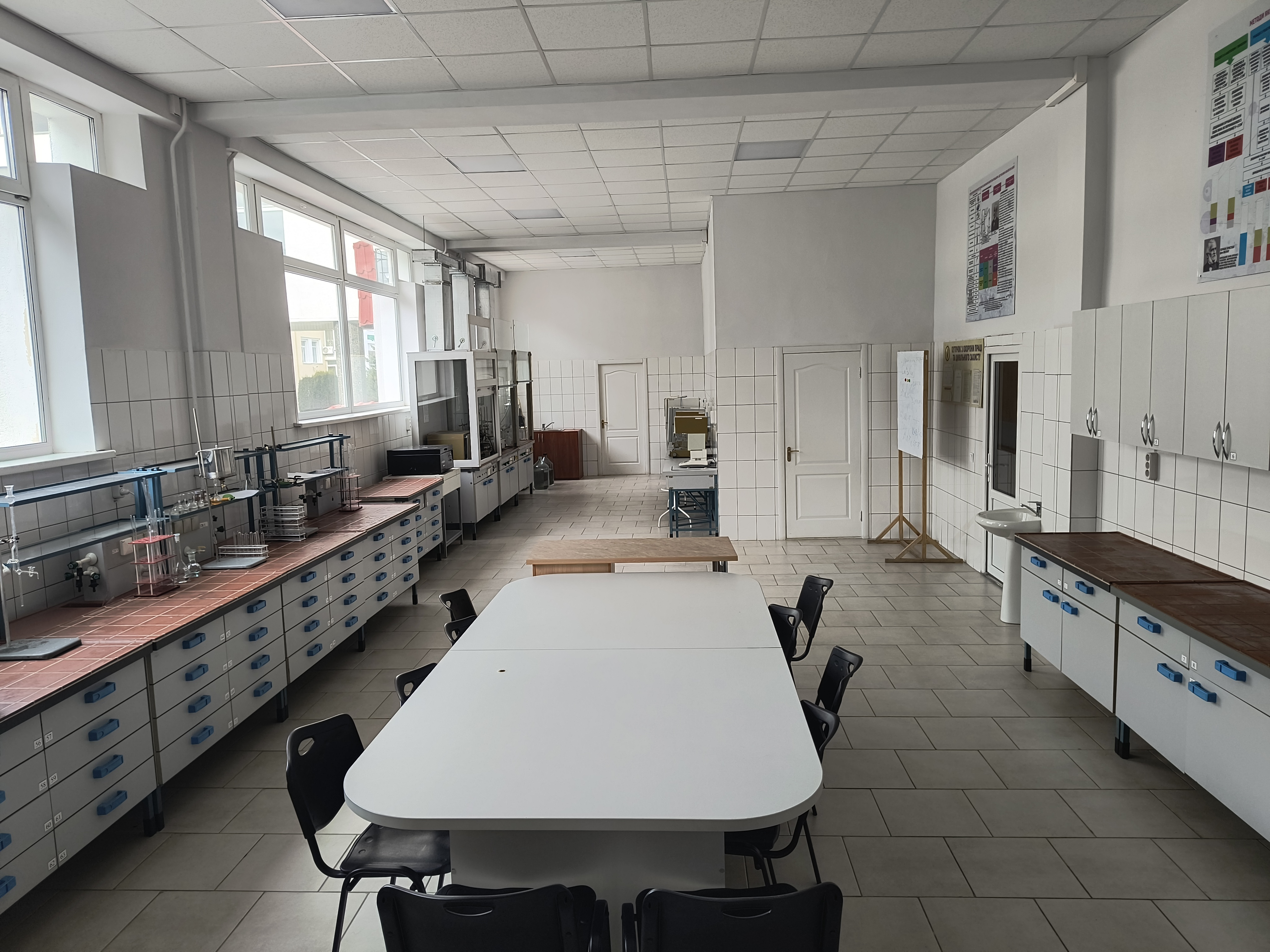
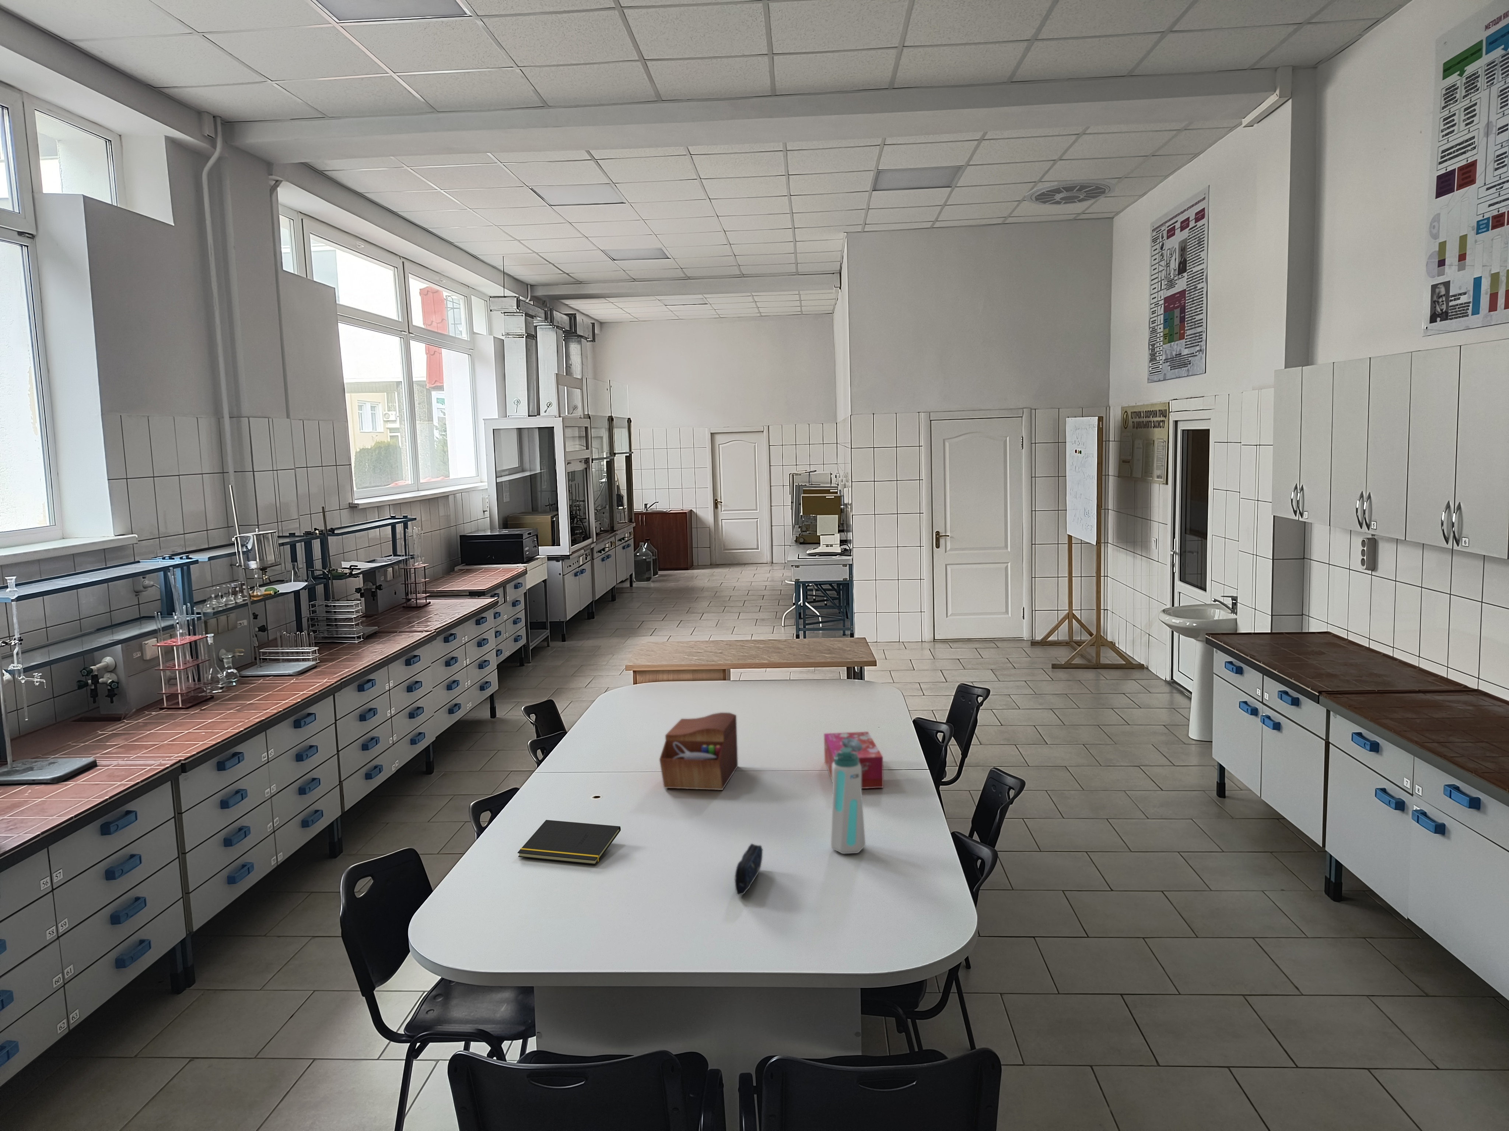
+ notepad [517,820,621,865]
+ tissue box [823,731,884,789]
+ water bottle [831,747,866,854]
+ sewing box [659,712,738,790]
+ pencil case [734,843,763,896]
+ ceiling vent [1025,179,1116,206]
